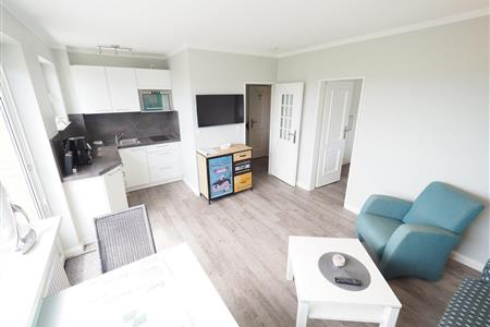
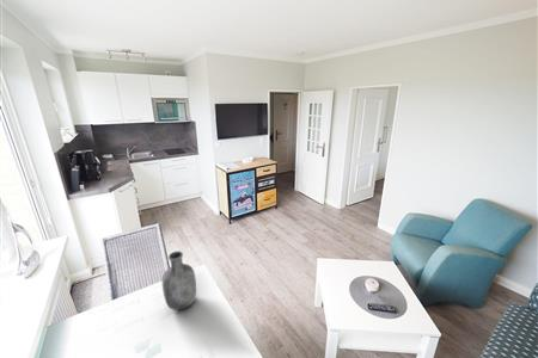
+ vase [161,251,197,311]
